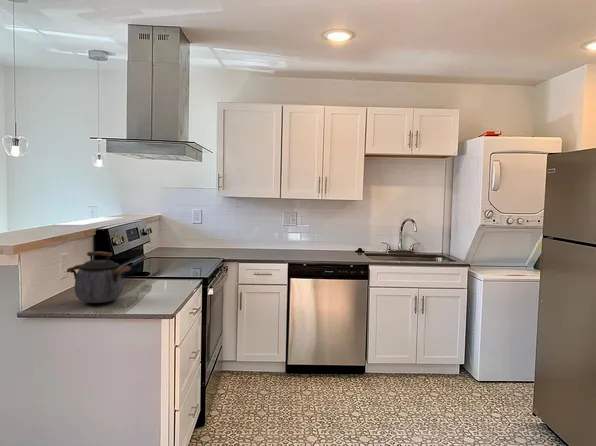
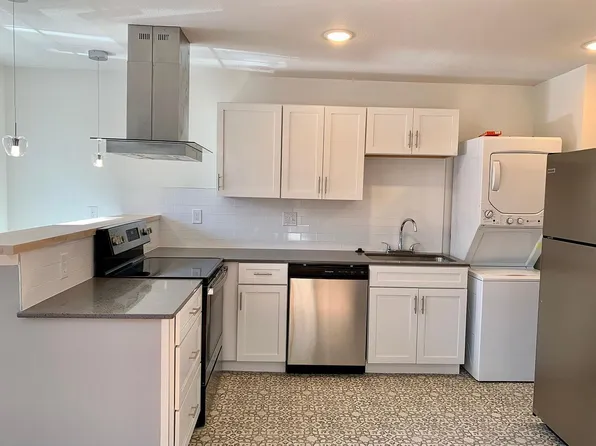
- kettle [66,251,132,304]
